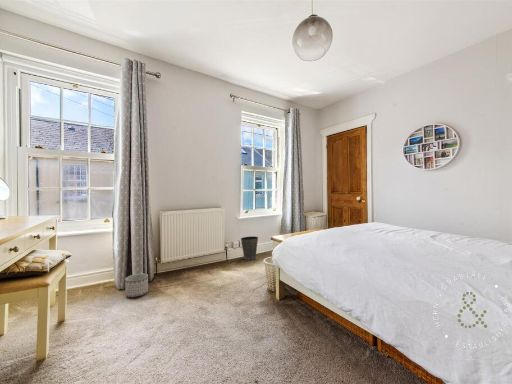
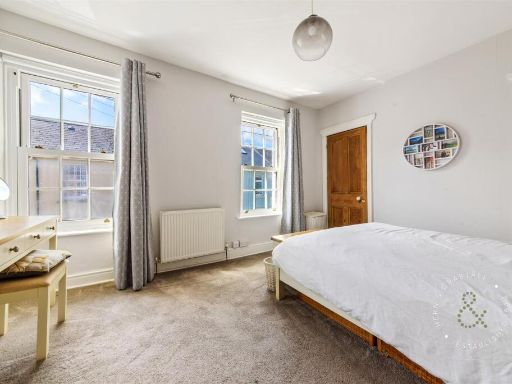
- waste basket [240,235,259,261]
- planter [124,273,149,298]
